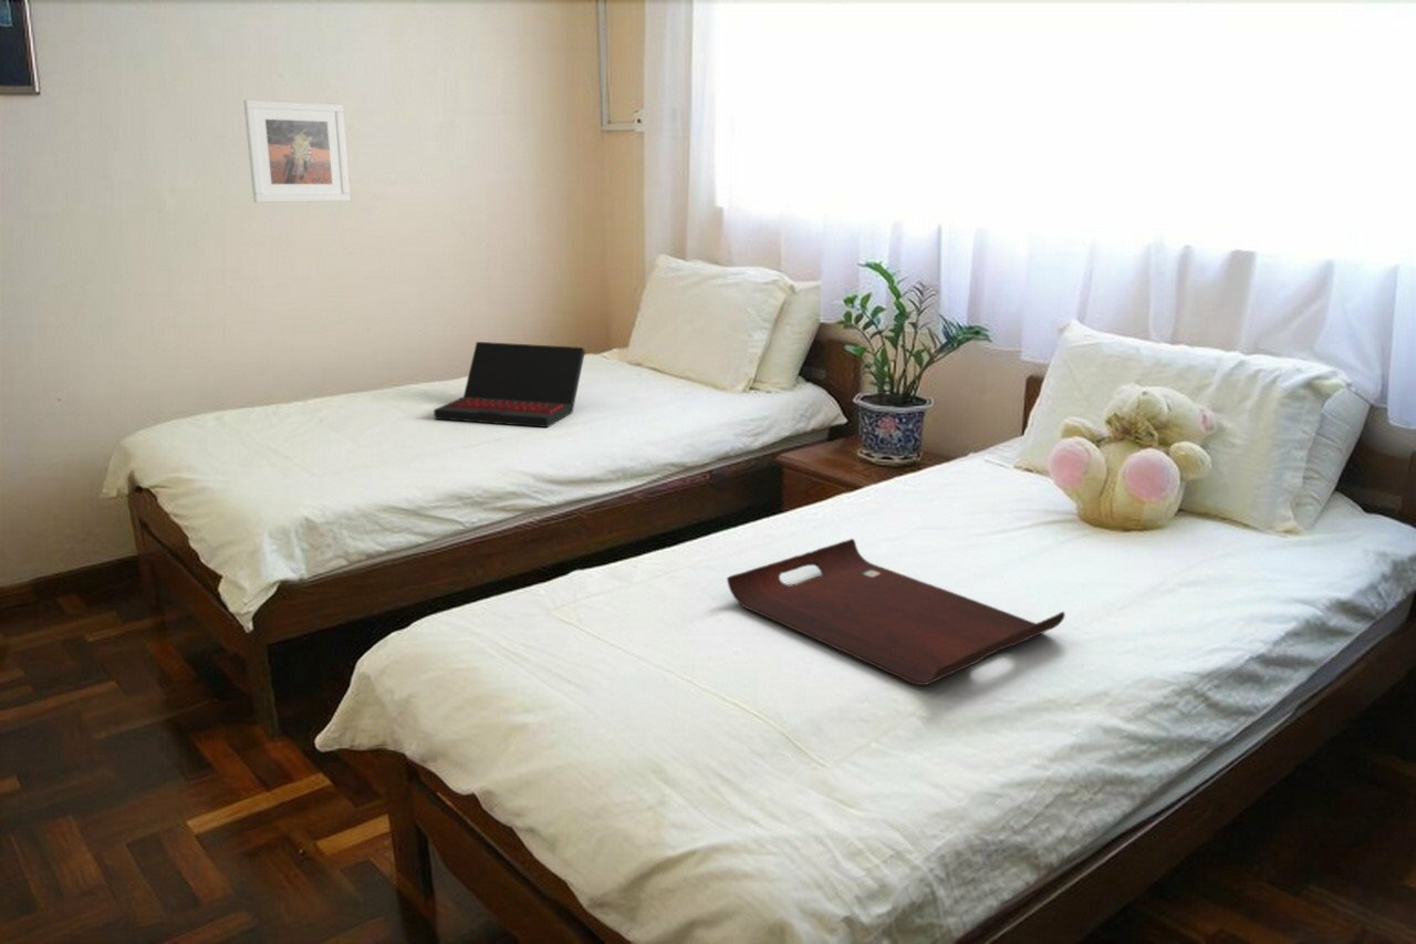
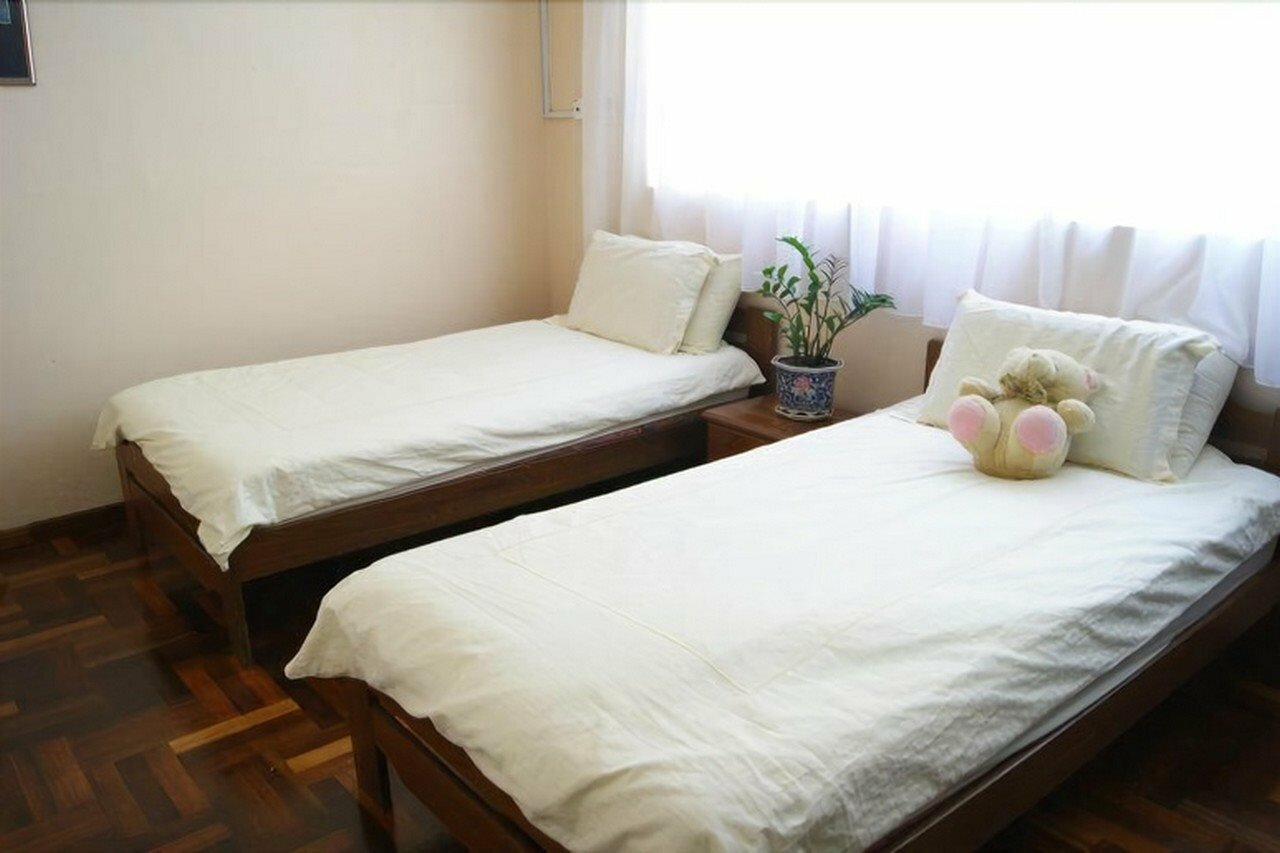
- laptop [433,341,586,428]
- serving tray [726,538,1066,686]
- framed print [242,98,352,204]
